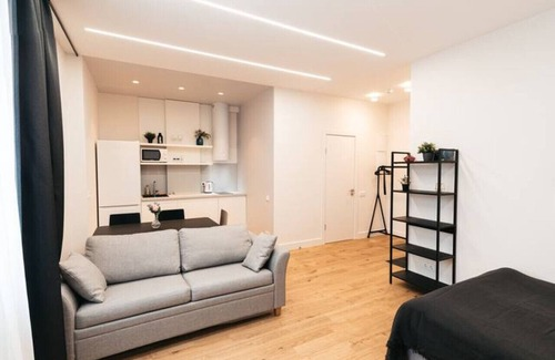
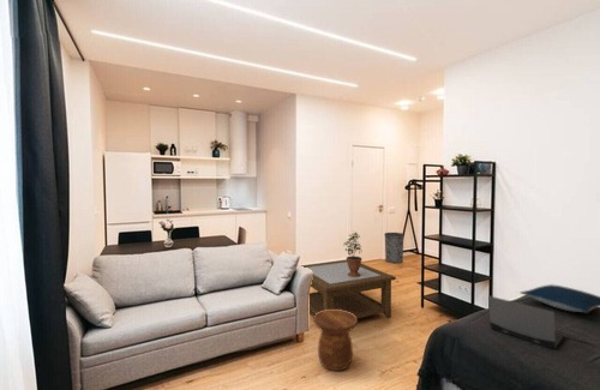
+ pillow [518,283,600,314]
+ side table [312,310,359,372]
+ coffee table [300,259,397,319]
+ laptop computer [487,295,565,350]
+ potted plant [342,230,364,277]
+ trash can [383,232,406,264]
